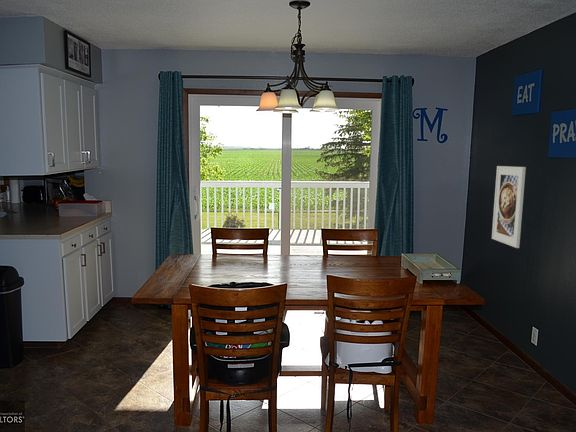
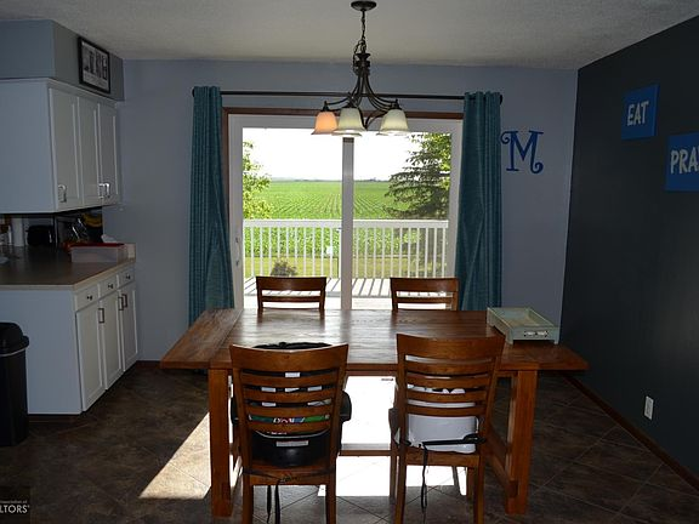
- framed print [491,165,527,249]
